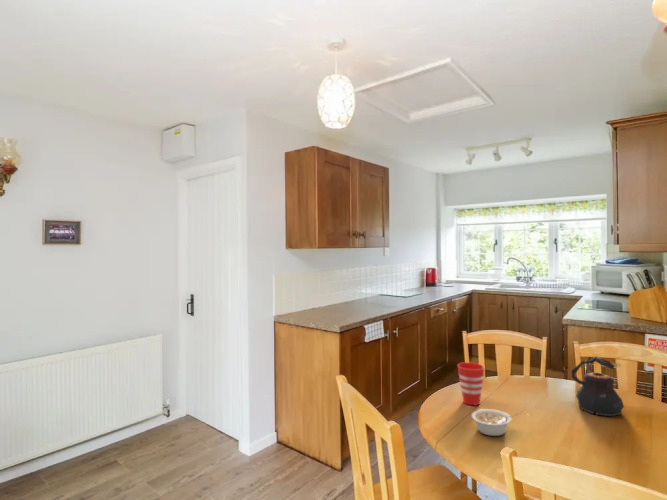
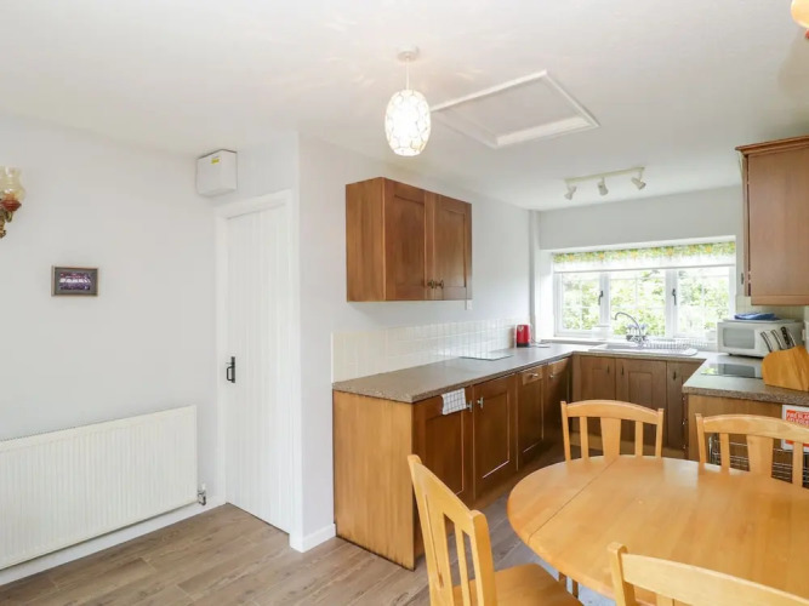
- cup [457,361,485,406]
- teapot [570,355,625,418]
- legume [471,408,520,437]
